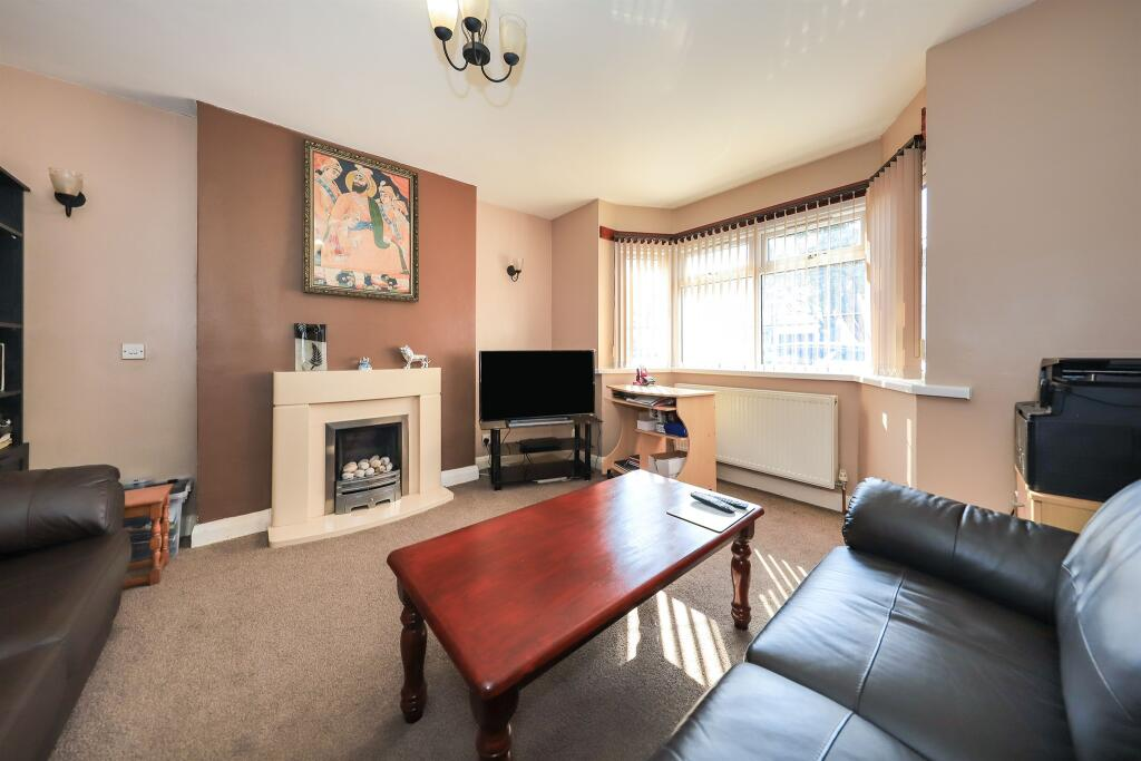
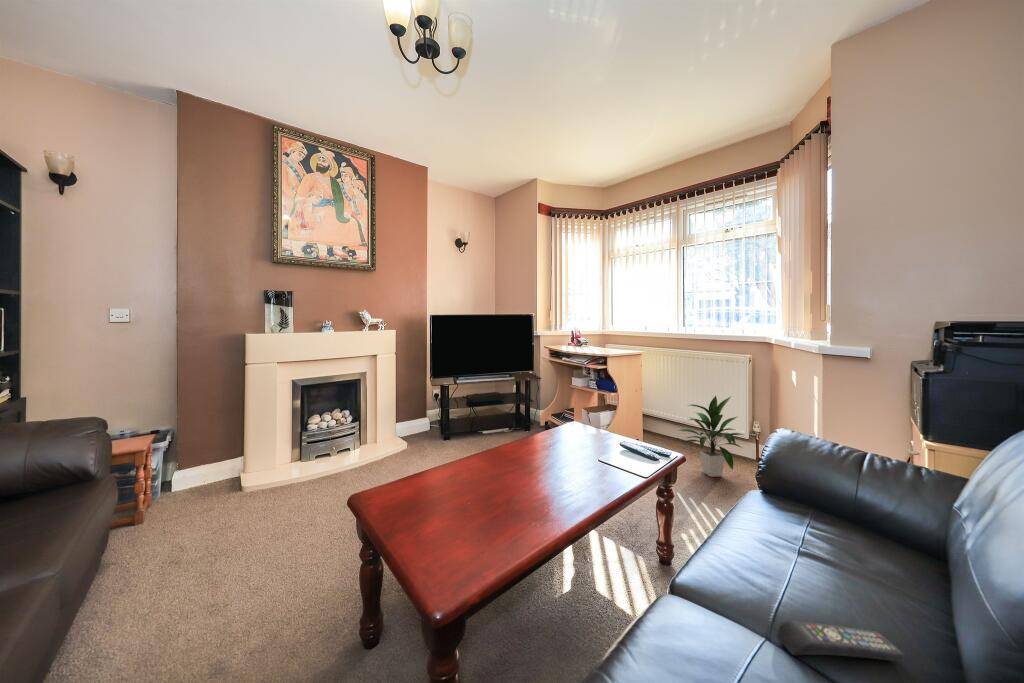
+ indoor plant [677,395,746,478]
+ remote control [776,620,906,663]
